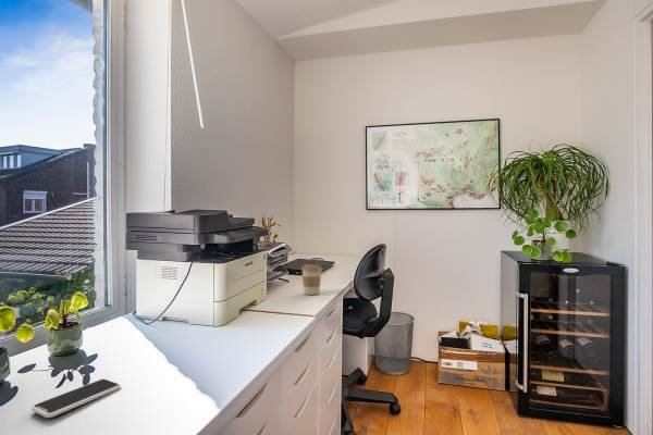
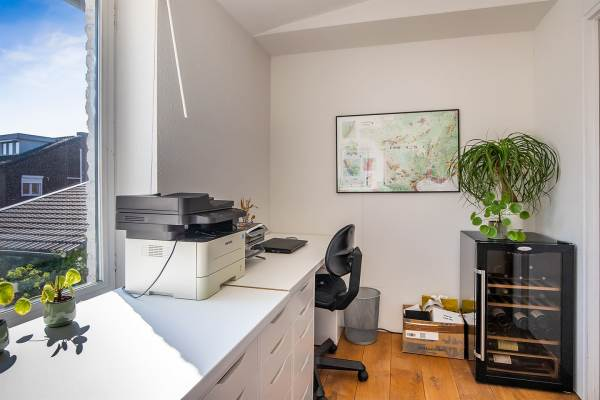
- smartphone [30,377,122,419]
- coffee cup [300,263,323,296]
